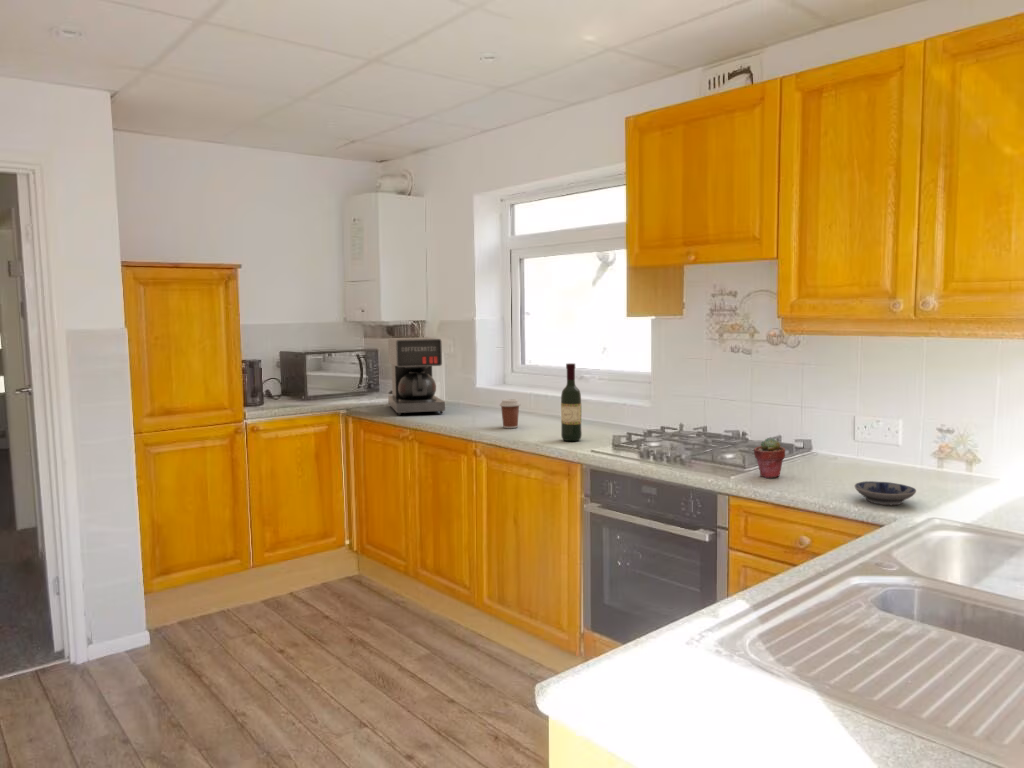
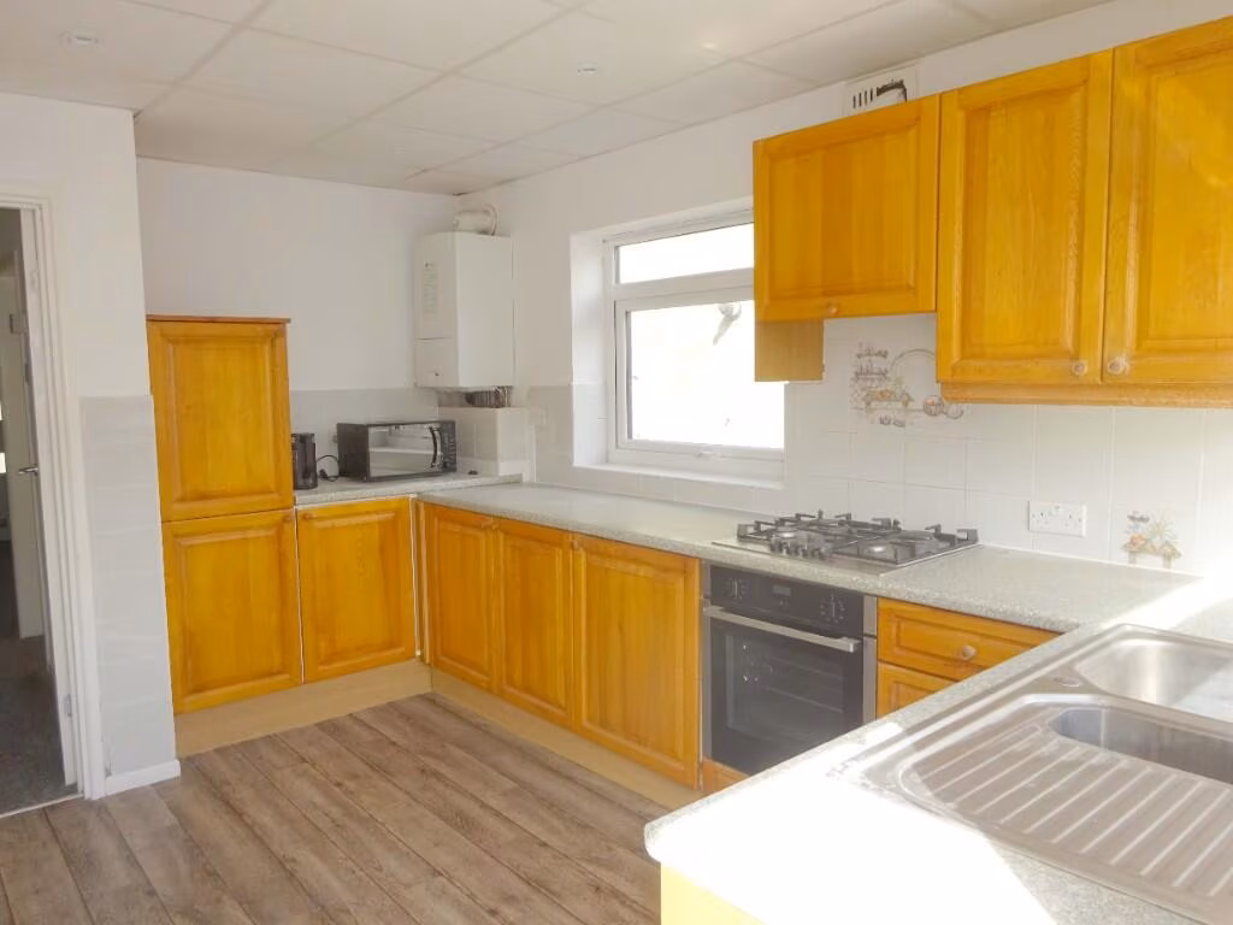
- bowl [854,480,917,506]
- potted succulent [753,436,786,479]
- coffee cup [499,398,521,429]
- wine bottle [560,362,583,442]
- coffee maker [387,336,446,416]
